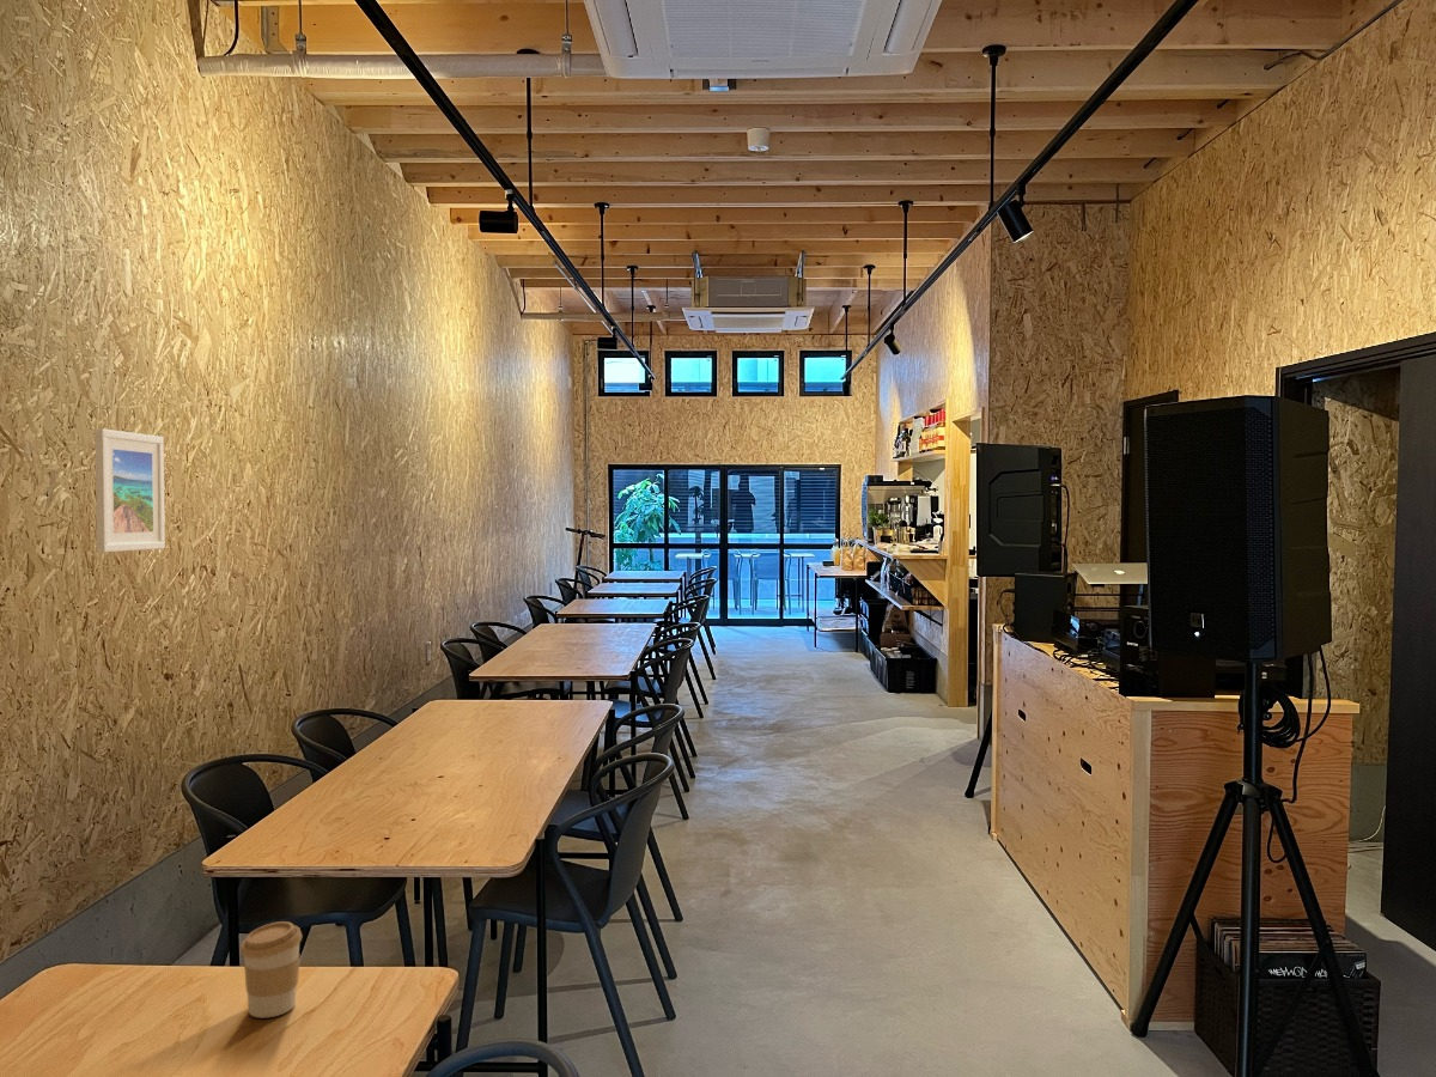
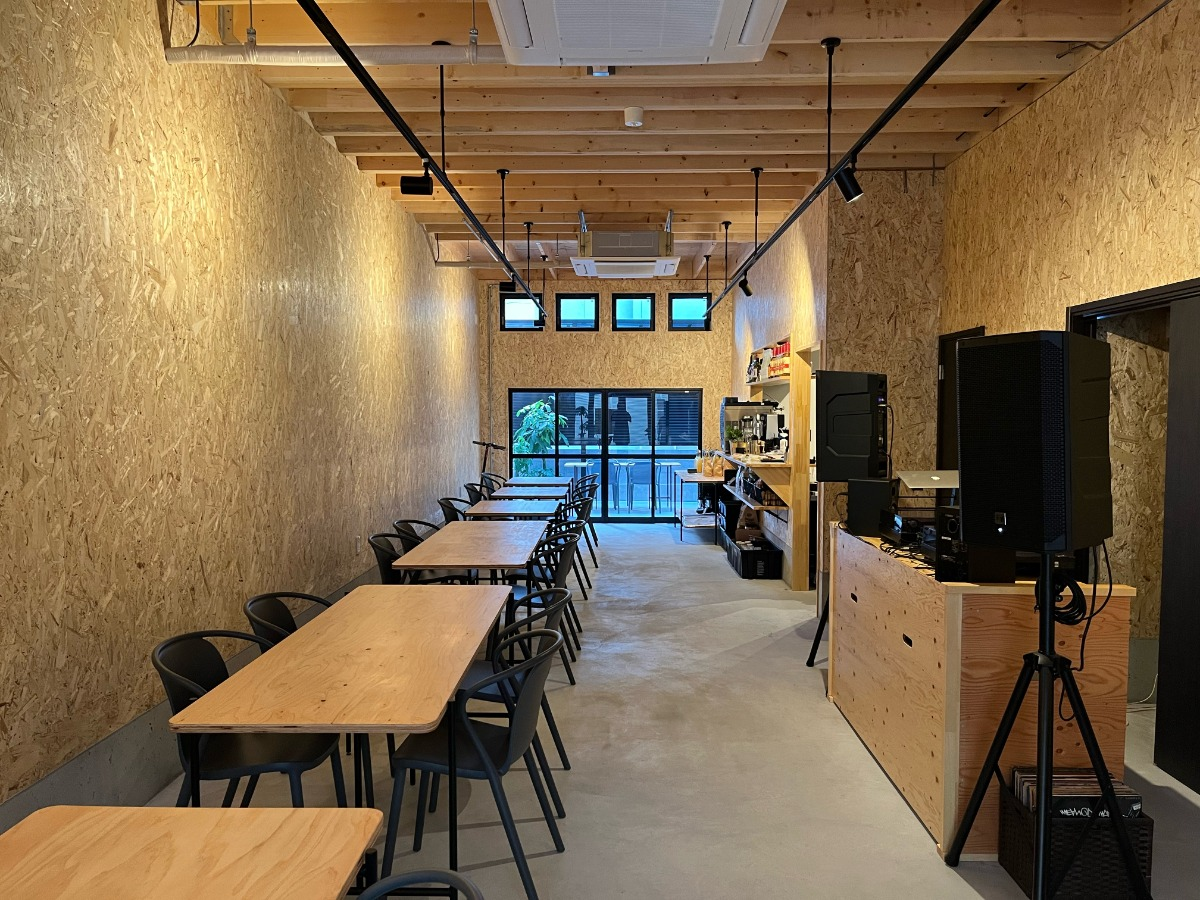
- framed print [93,427,166,554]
- coffee cup [239,920,303,1018]
